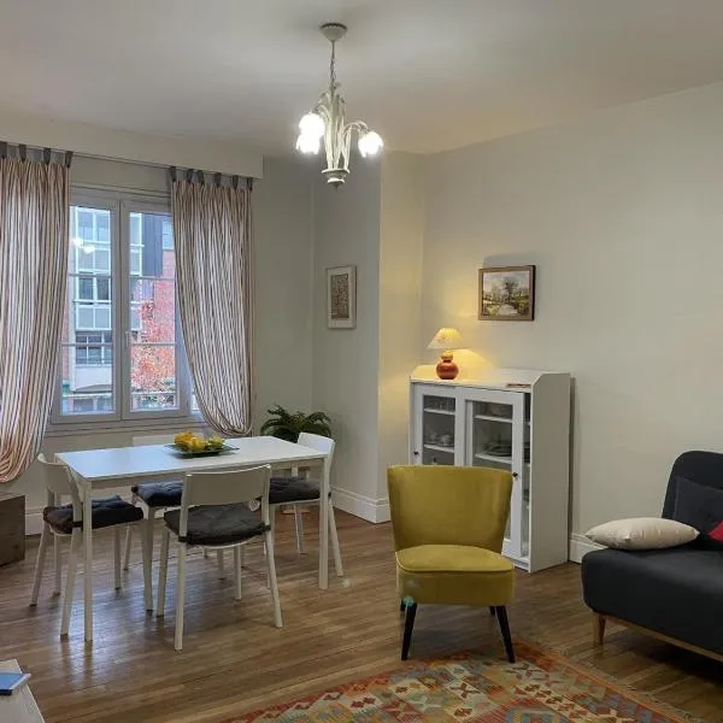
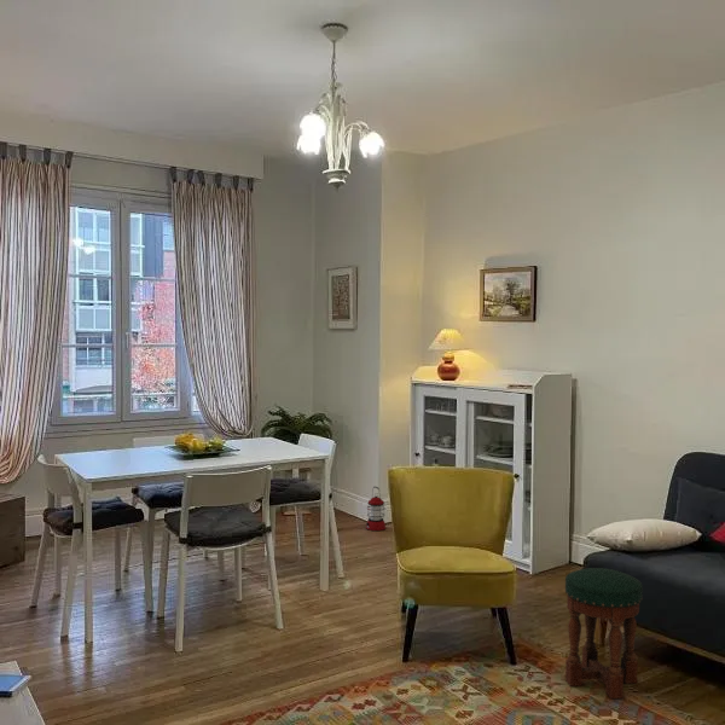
+ lantern [365,486,387,532]
+ stool [564,567,644,700]
